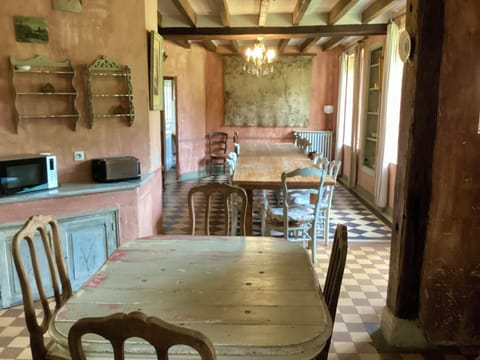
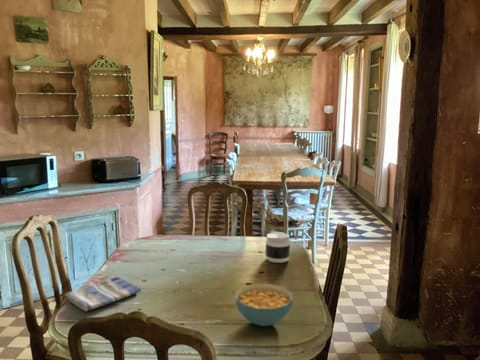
+ cereal bowl [235,283,294,327]
+ jar [264,231,291,264]
+ dish towel [64,276,142,312]
